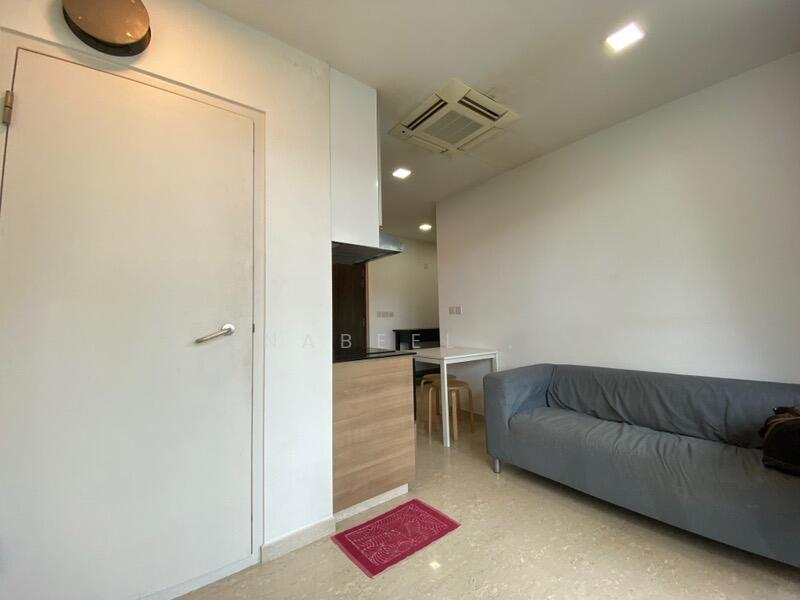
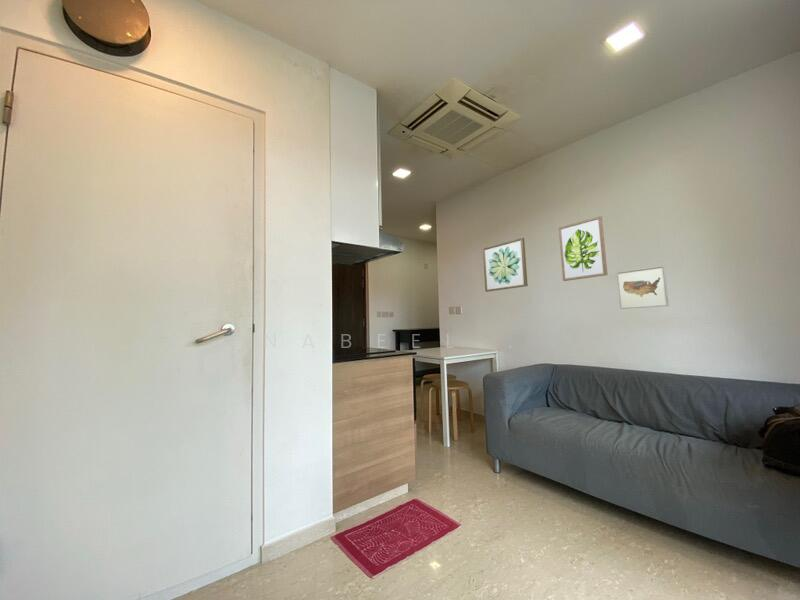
+ wall art [616,265,670,310]
+ wall art [558,215,609,282]
+ wall art [482,237,529,293]
